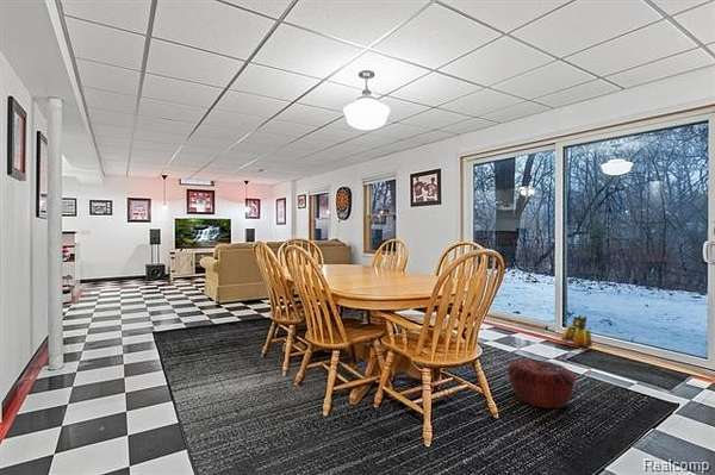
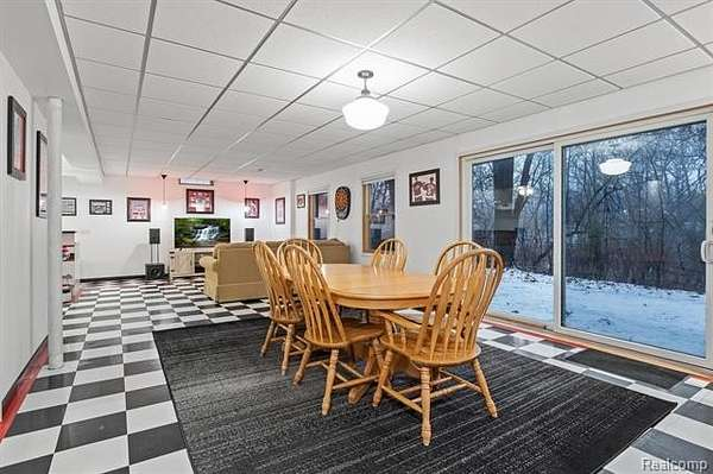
- woven basket [506,358,577,410]
- lantern [560,314,593,349]
